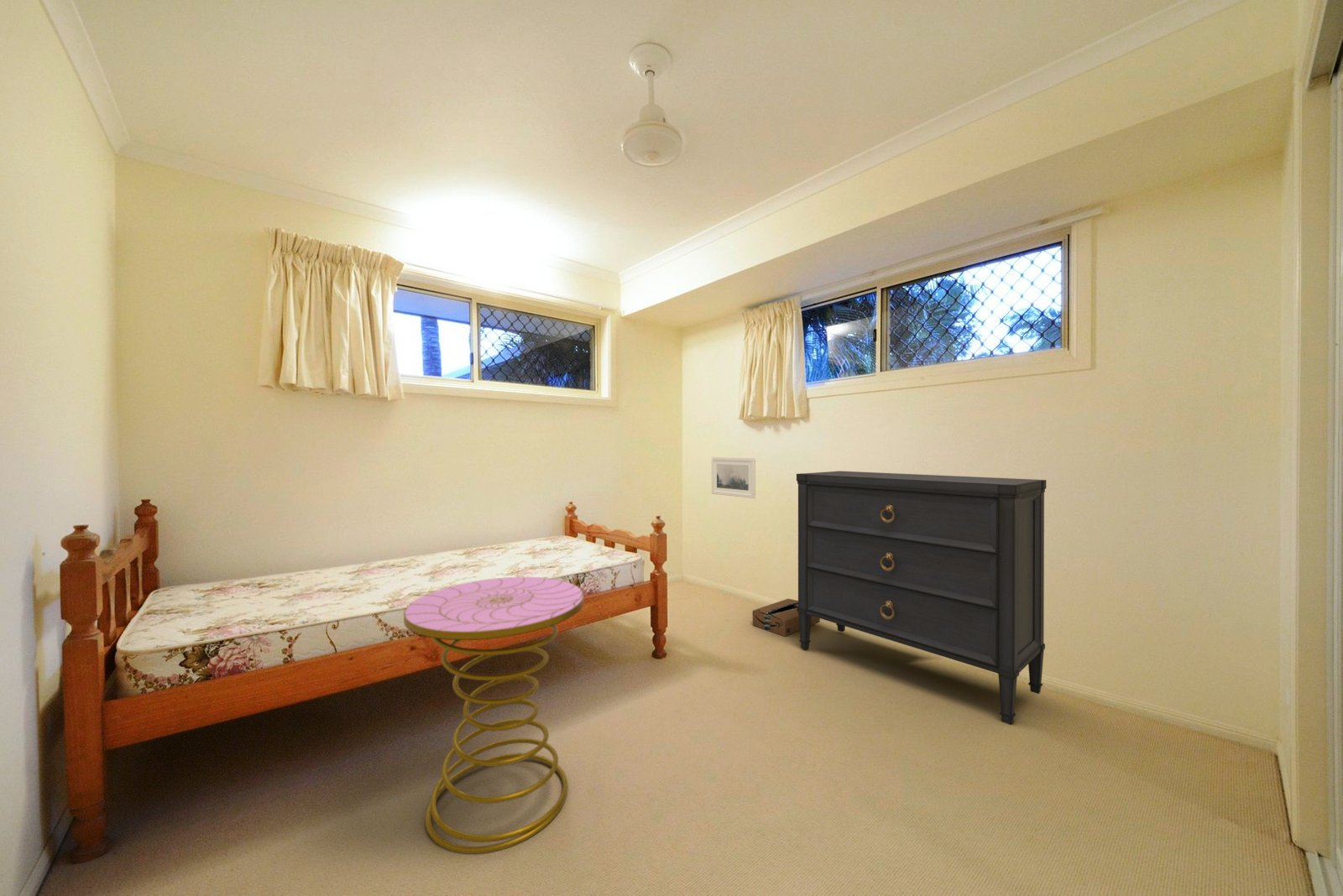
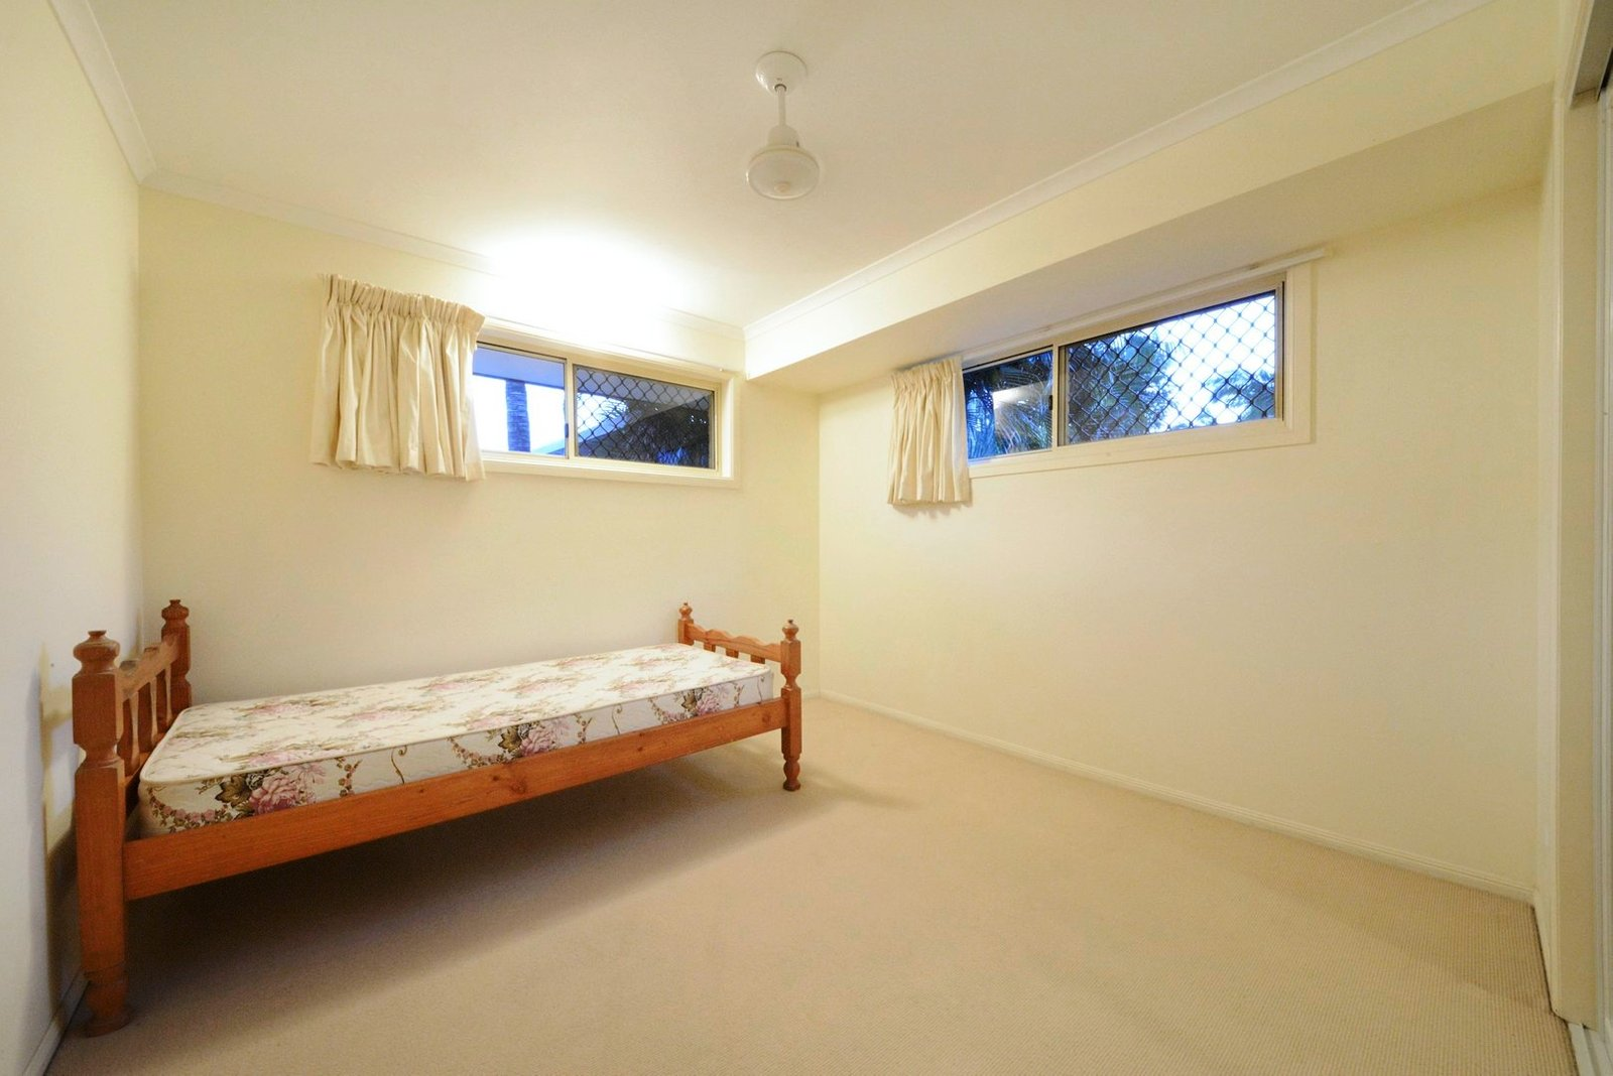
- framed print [711,456,756,499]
- side table [403,576,585,855]
- dresser [796,470,1047,726]
- cardboard box [752,598,821,638]
